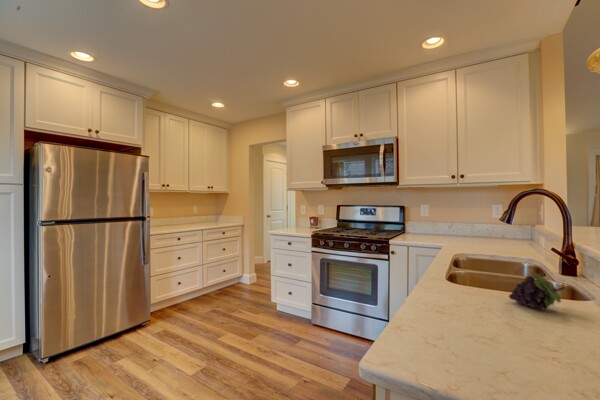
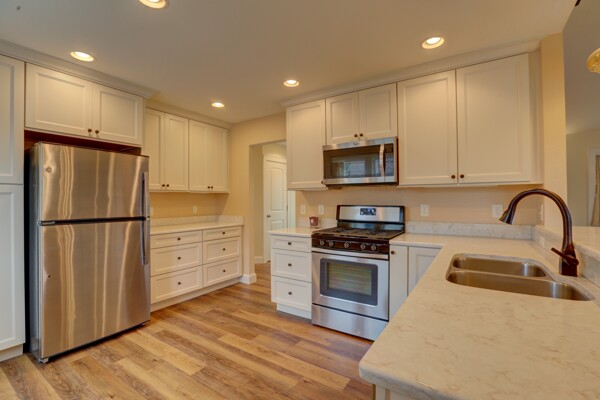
- fruit [508,270,566,311]
